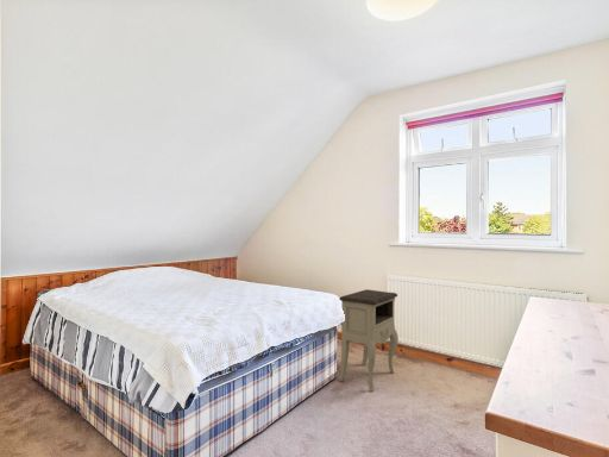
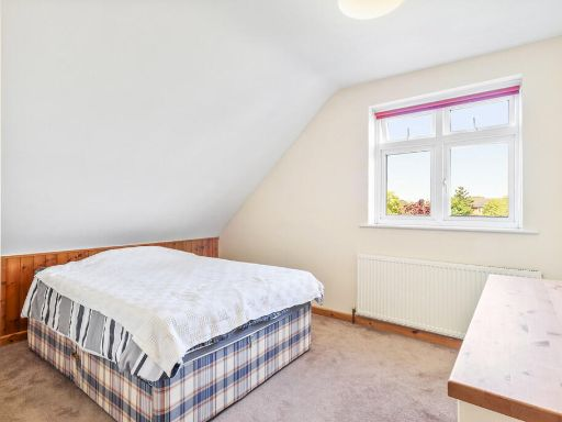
- nightstand [338,288,400,392]
